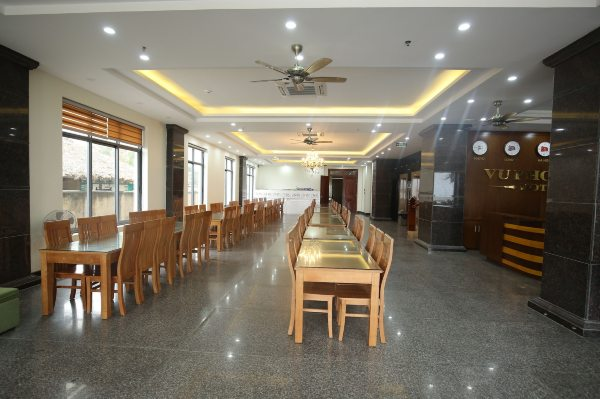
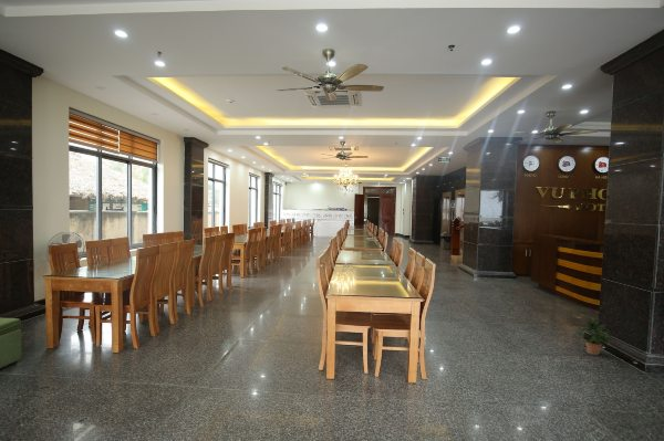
+ potted plant [575,316,615,356]
